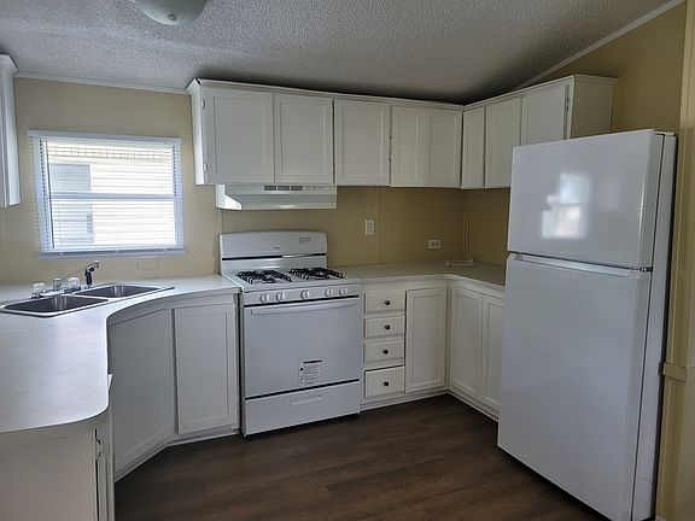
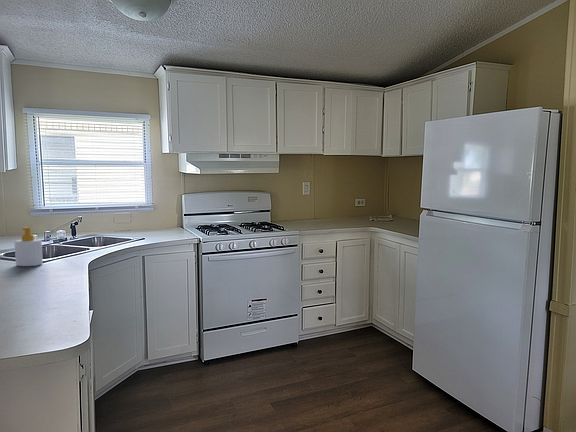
+ soap bottle [13,226,44,267]
